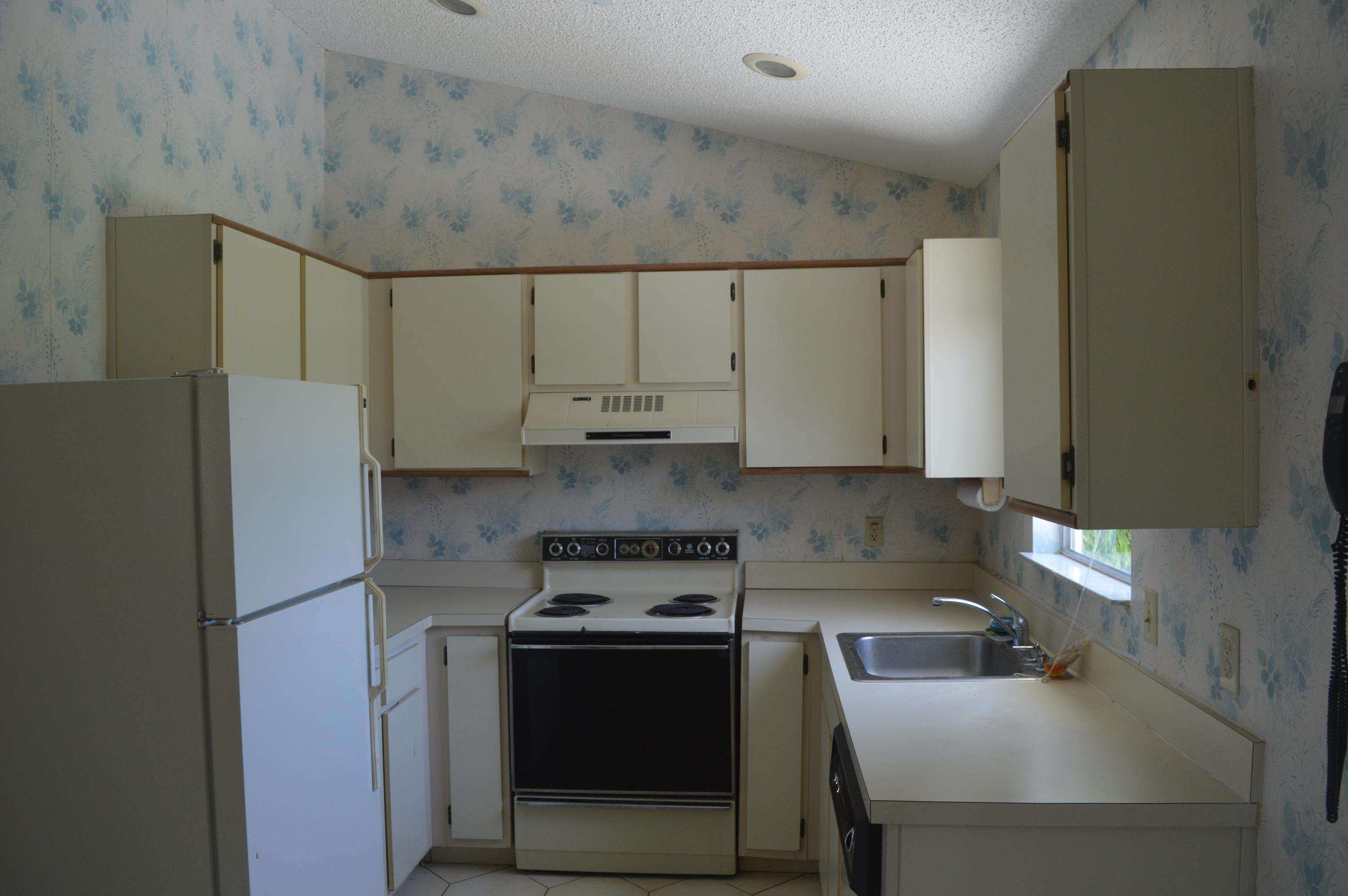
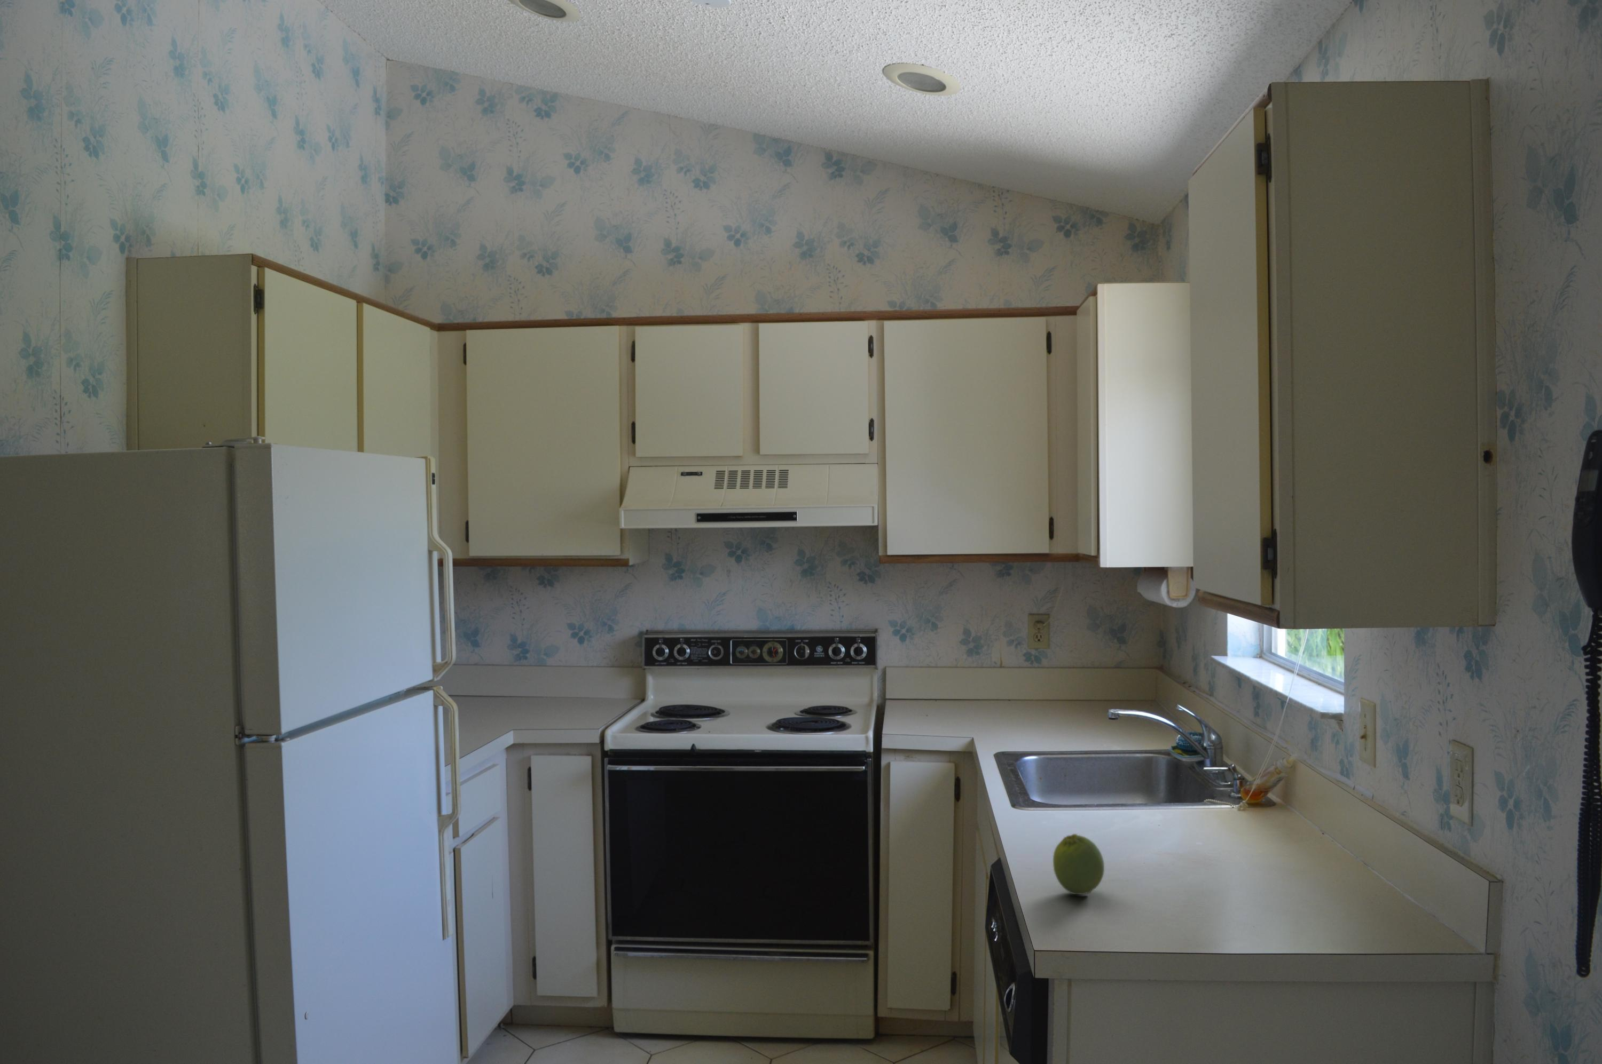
+ fruit [1053,834,1105,895]
